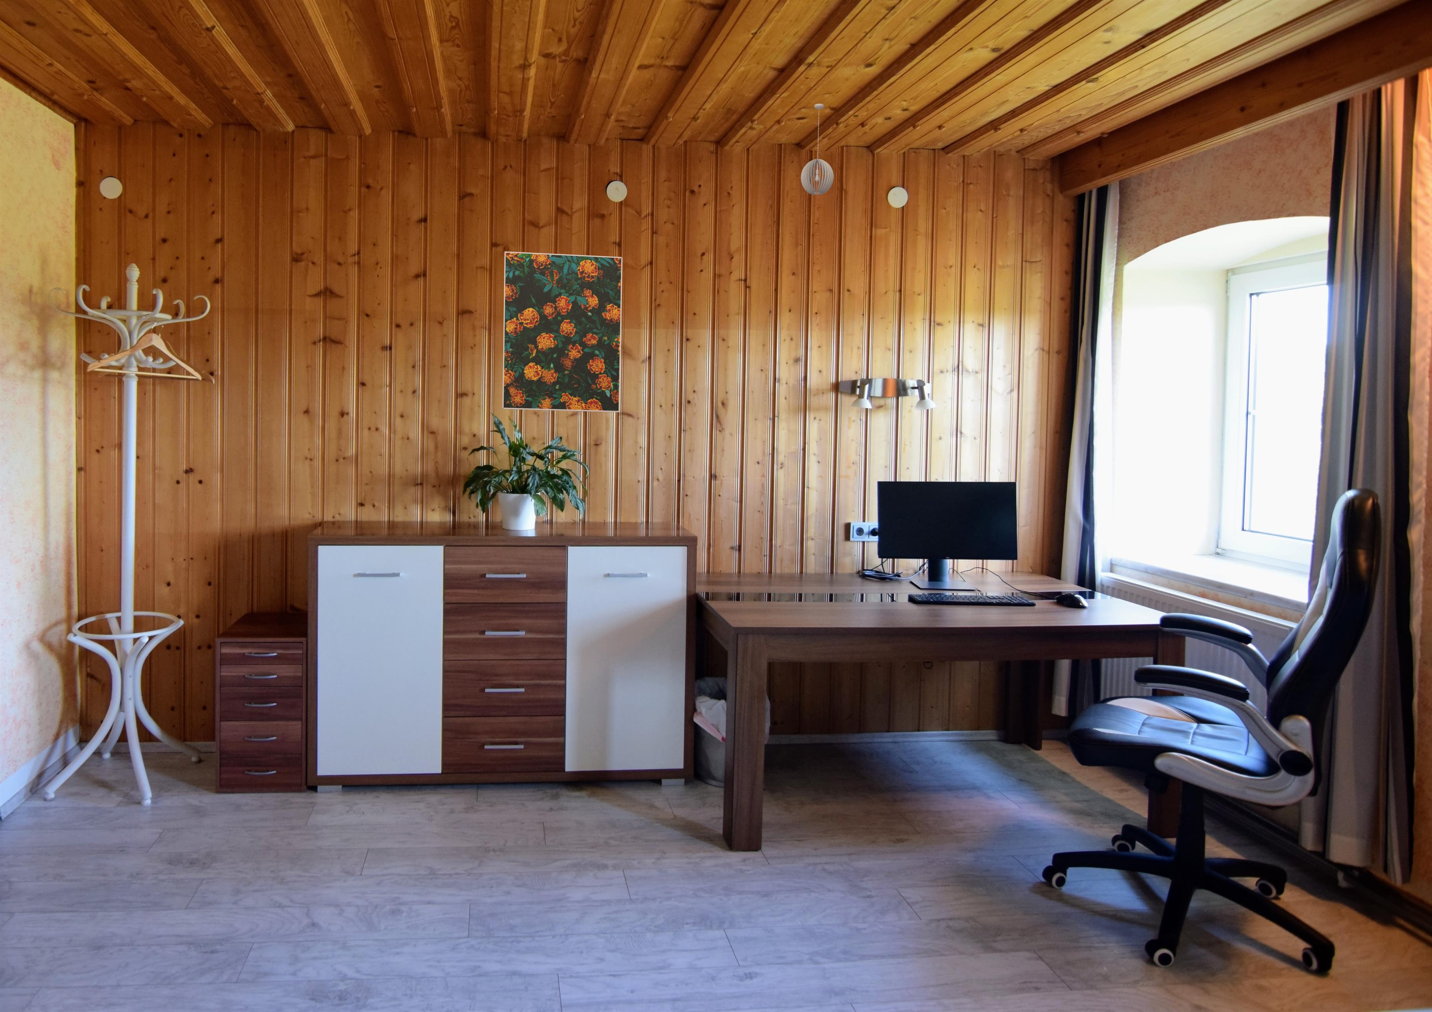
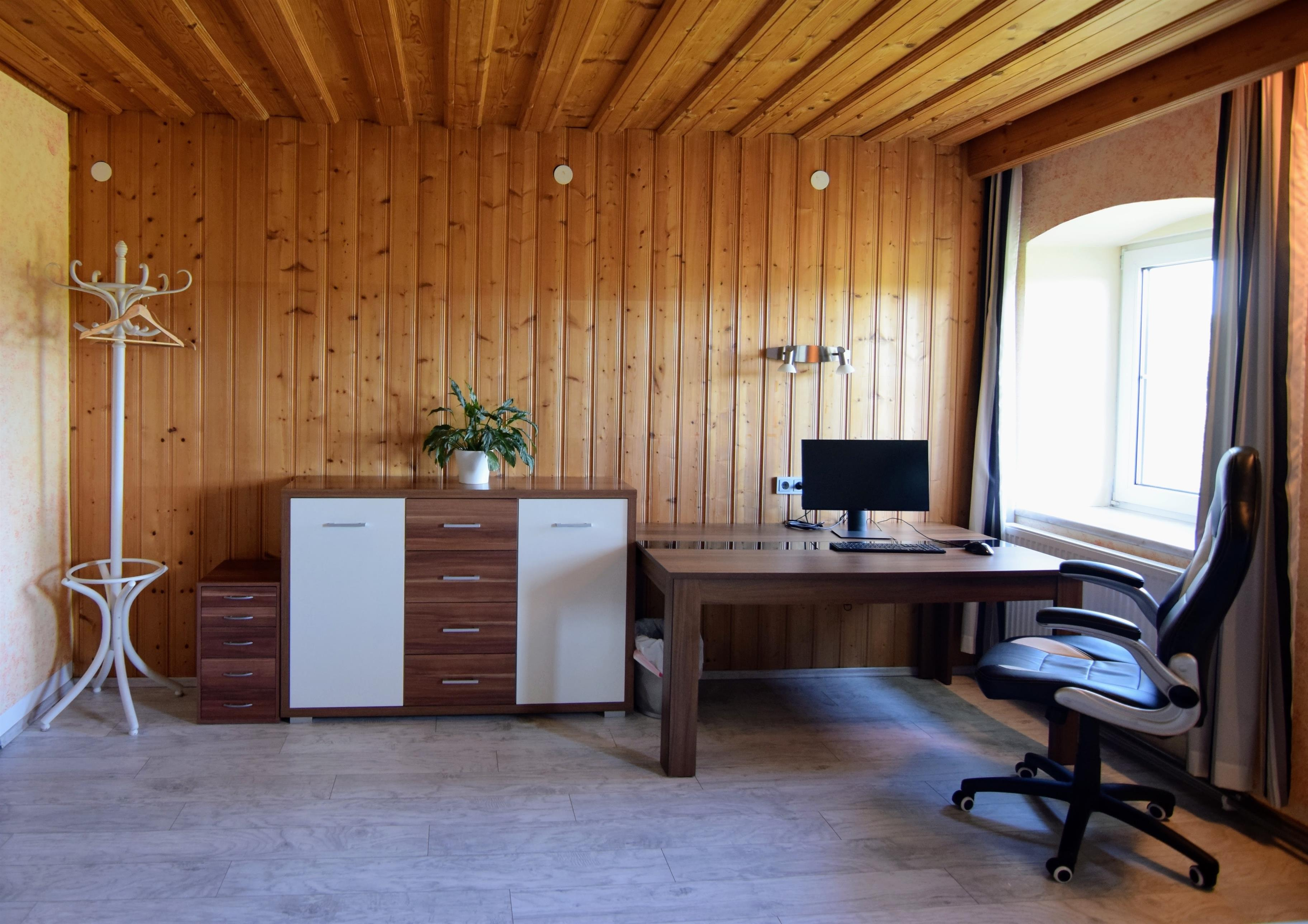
- pendant light [800,103,834,195]
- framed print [503,251,623,413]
